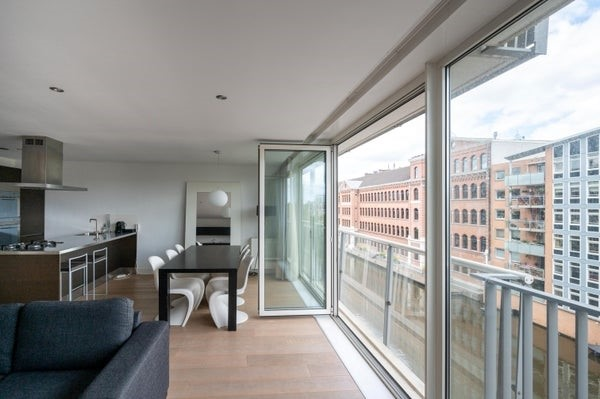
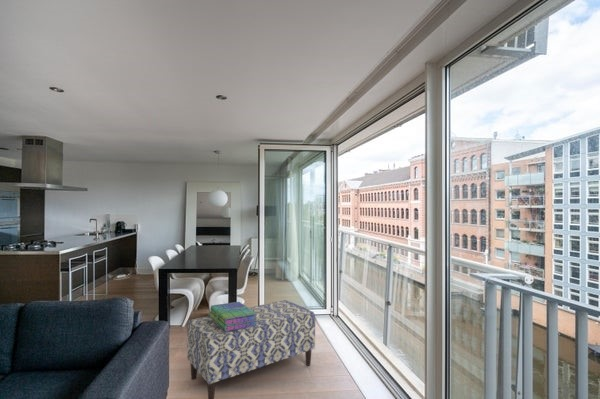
+ stack of books [207,301,258,331]
+ bench [186,299,316,399]
